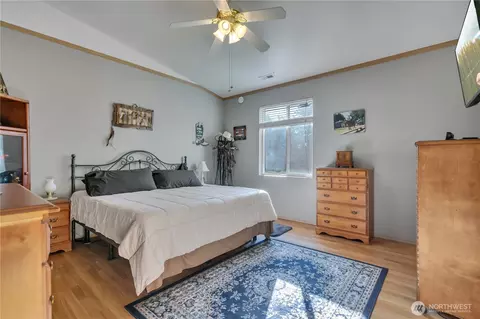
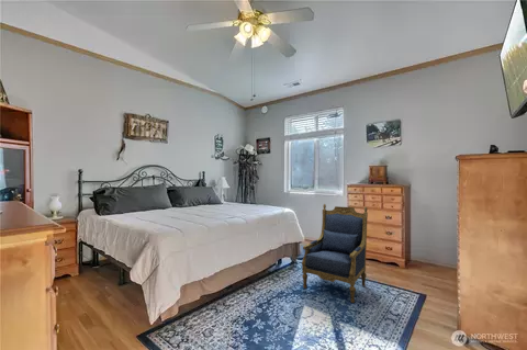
+ armchair [301,203,369,304]
